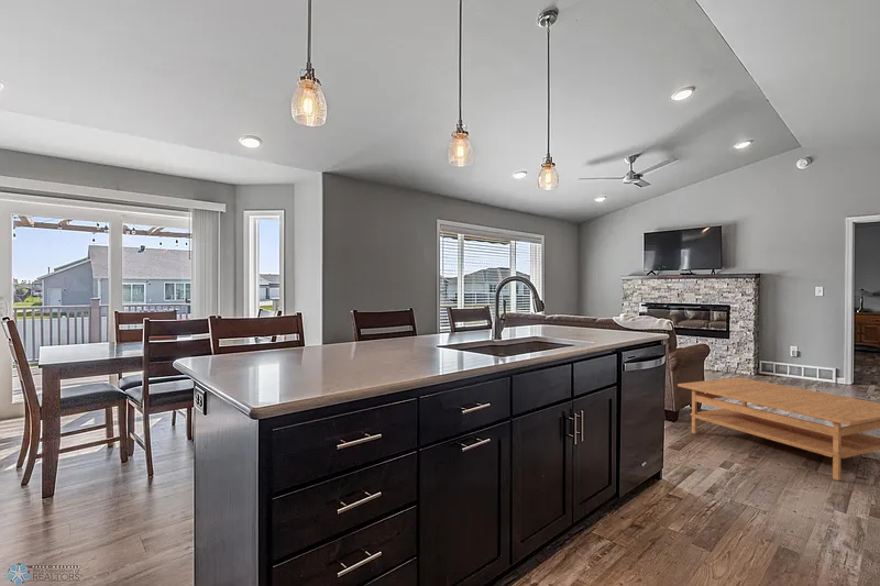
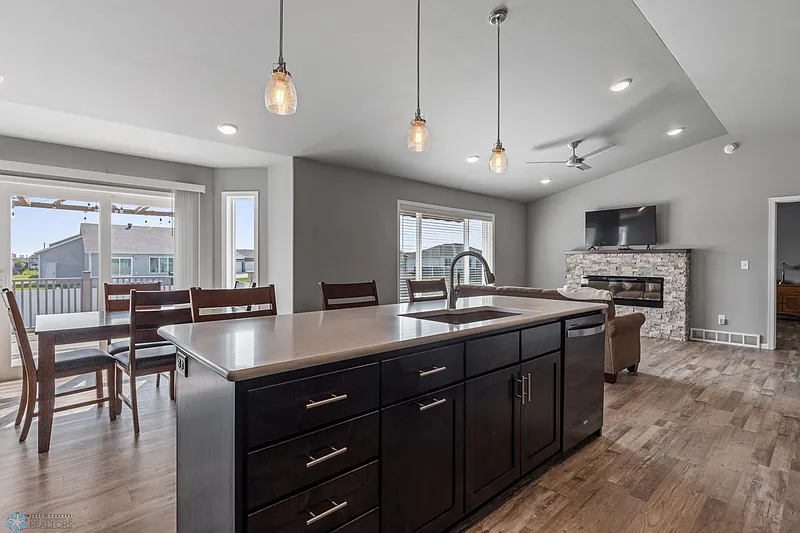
- coffee table [676,376,880,482]
